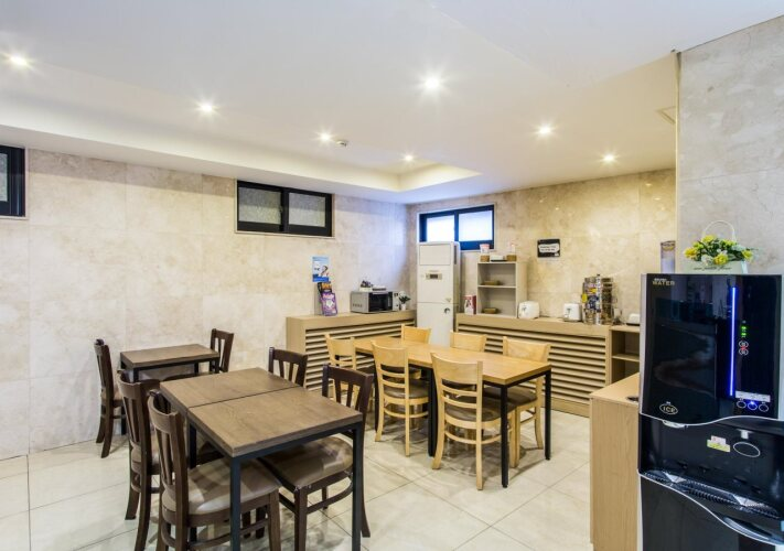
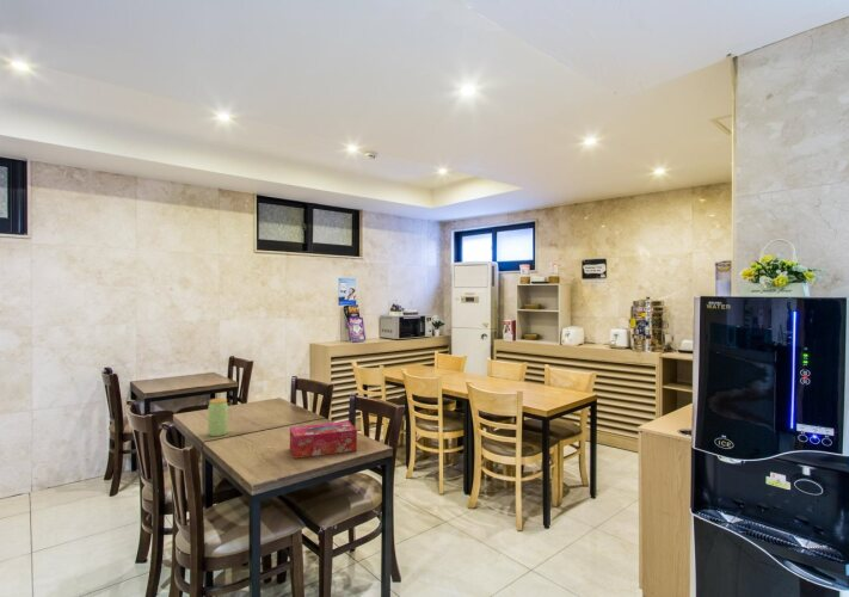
+ tissue box [289,420,358,460]
+ jar [207,398,229,437]
